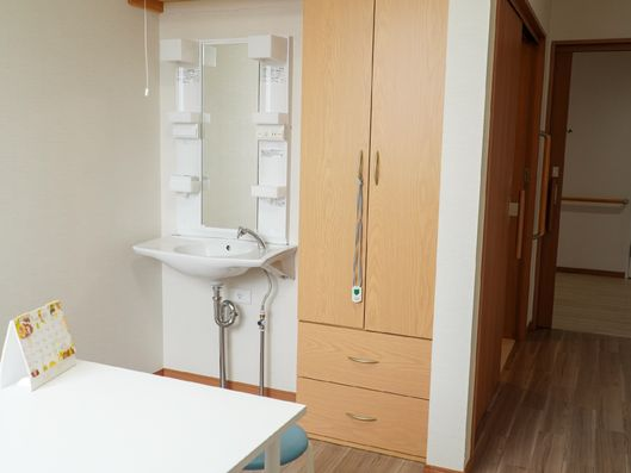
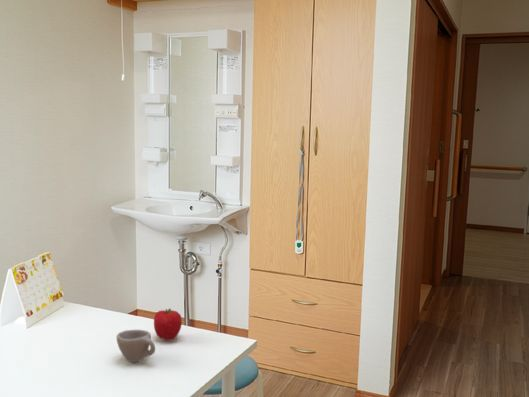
+ cup [115,329,156,363]
+ fruit [153,307,183,342]
